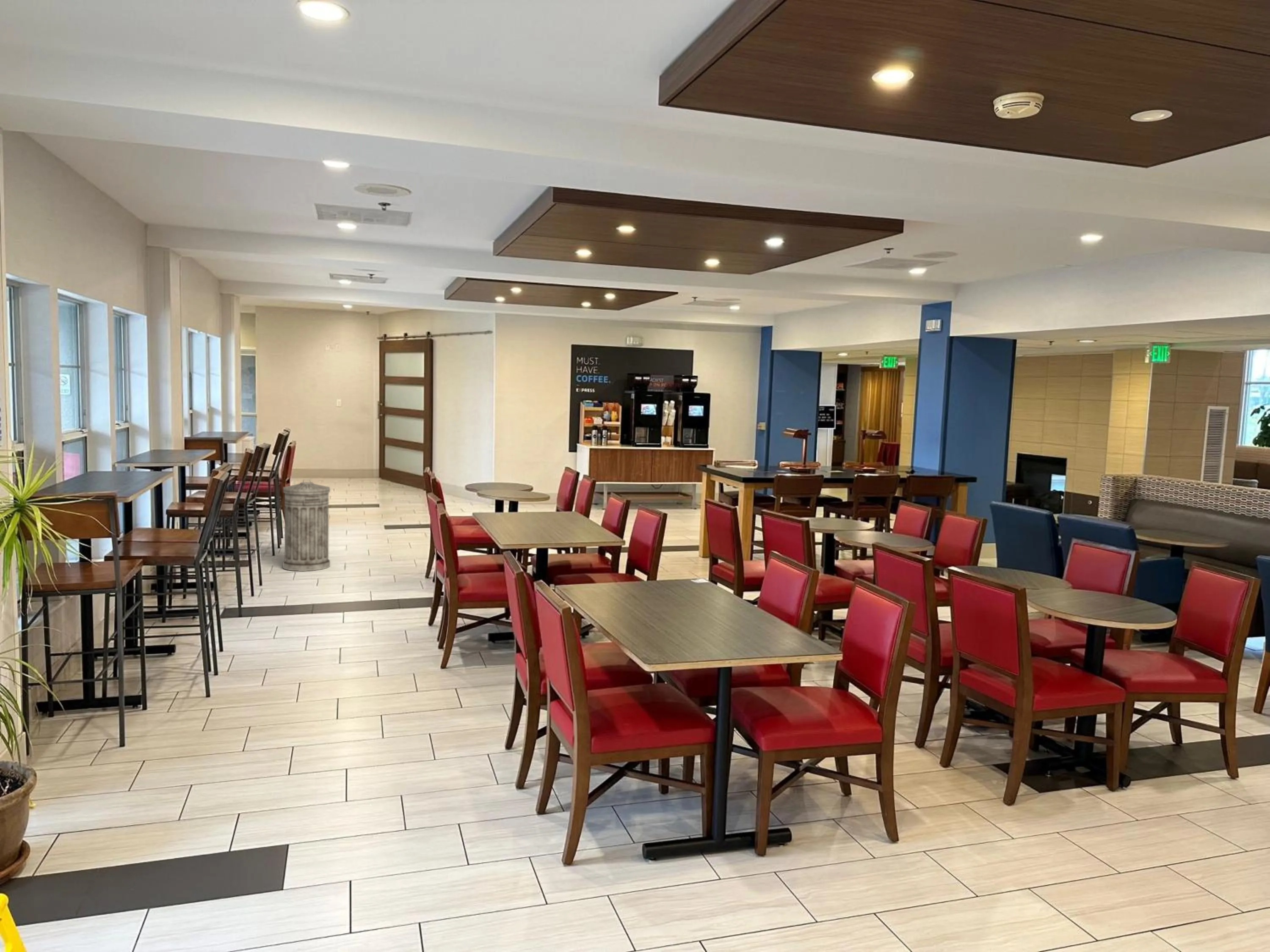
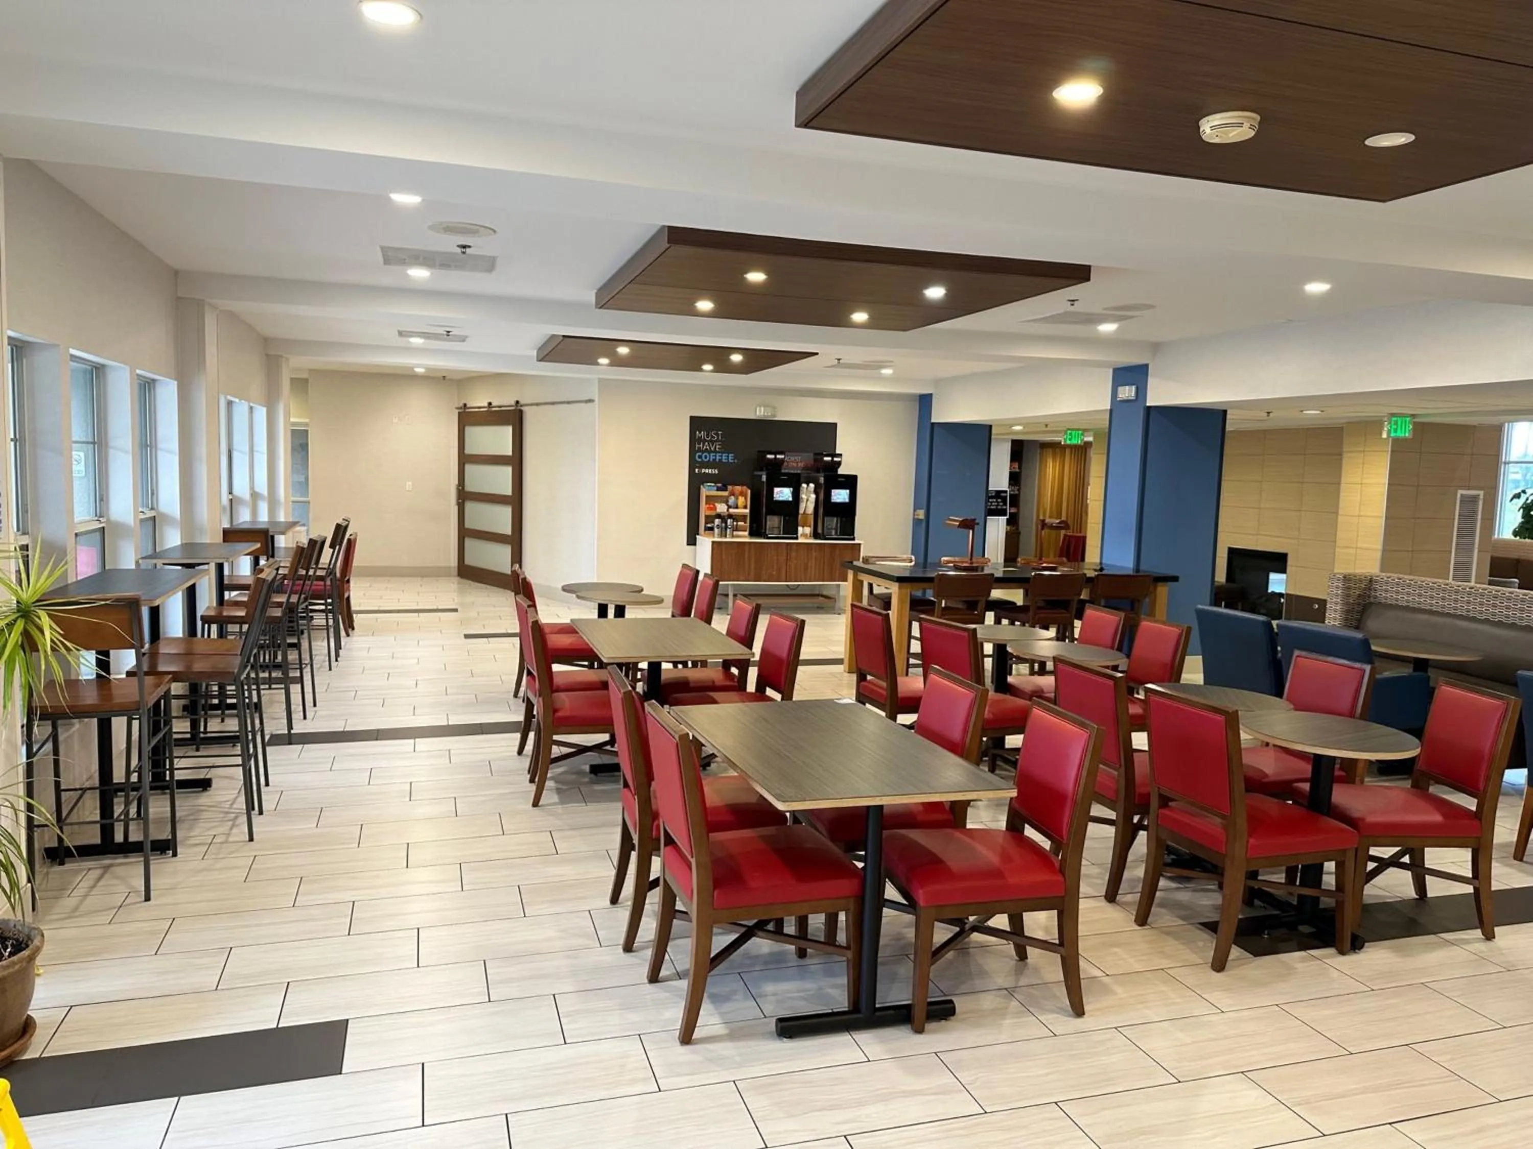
- trash can [282,479,331,572]
